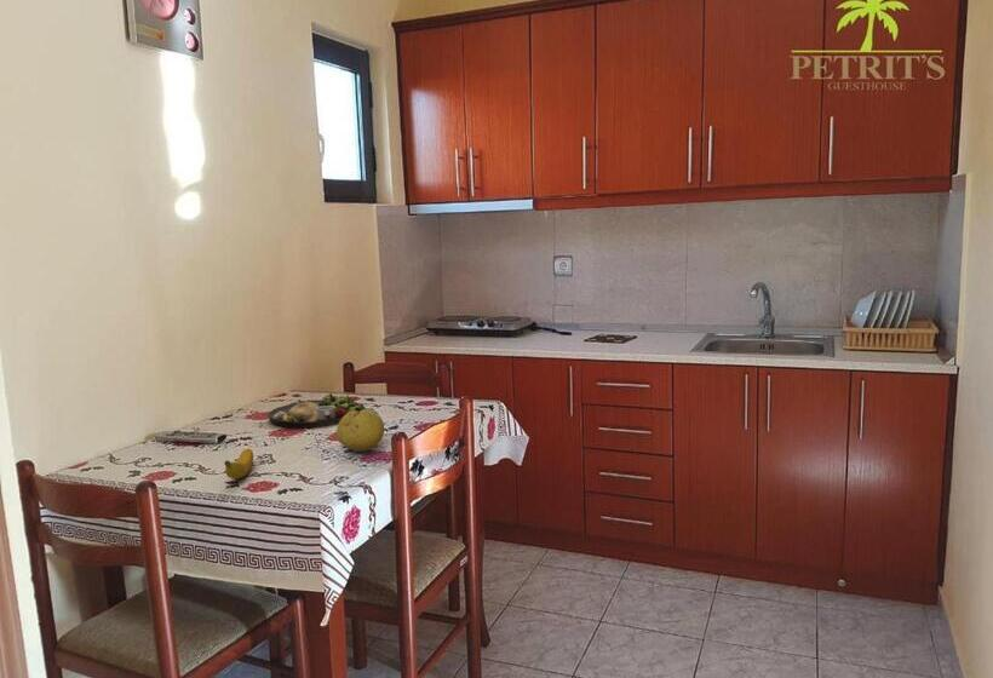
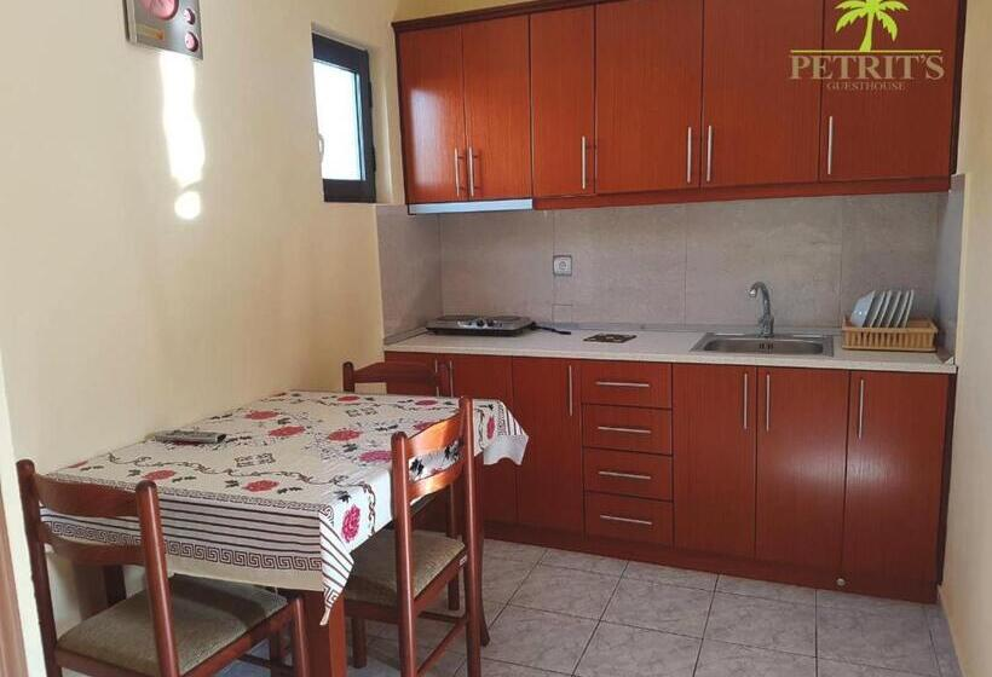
- banana [223,448,254,479]
- fruit [335,408,385,453]
- dinner plate [266,391,367,429]
